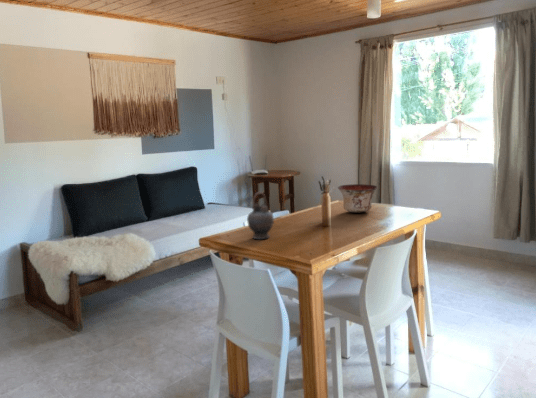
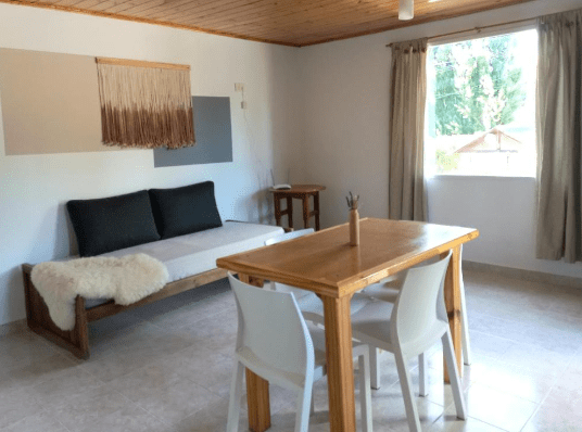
- bowl [337,183,379,214]
- teapot [246,191,276,240]
